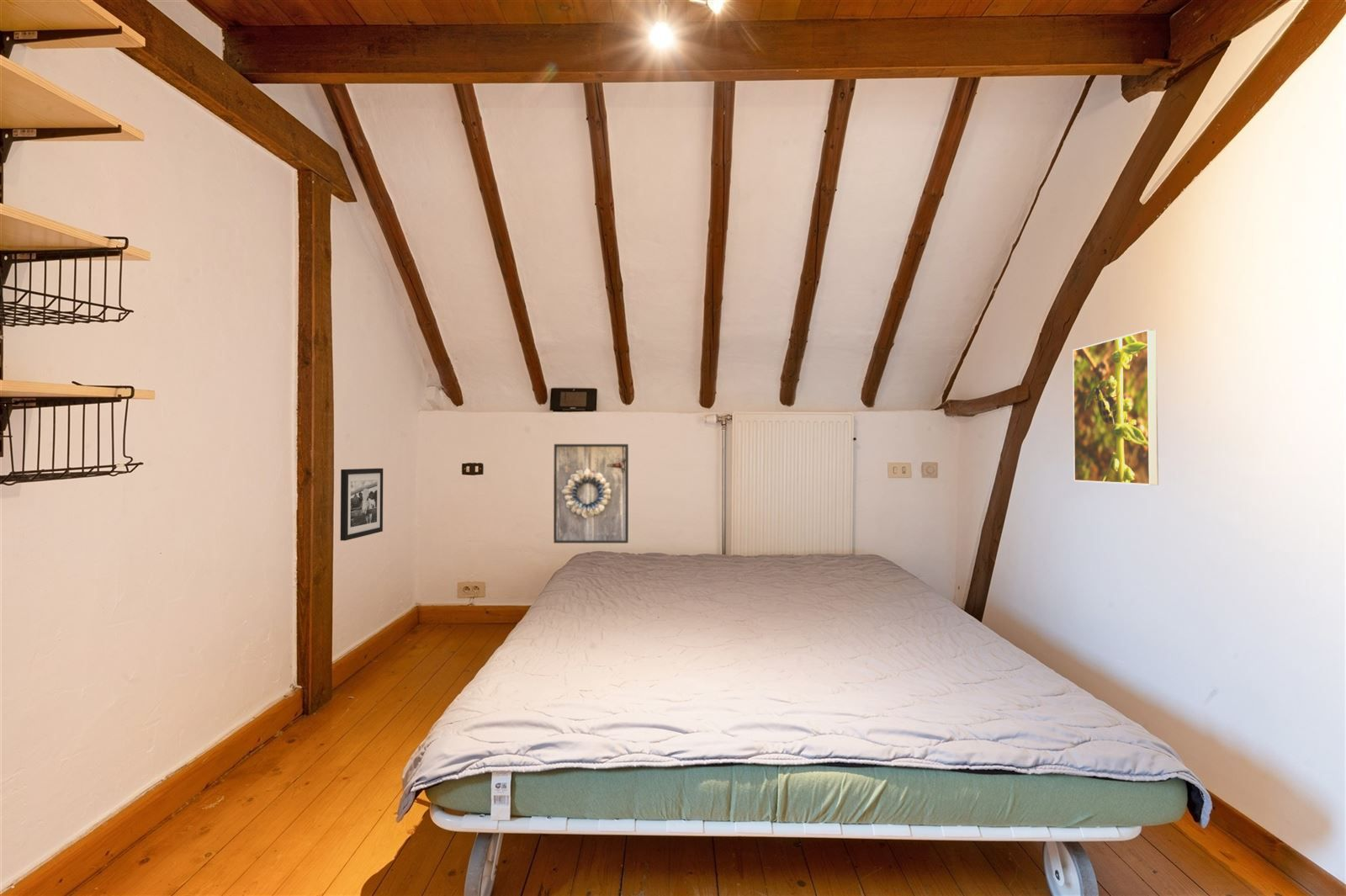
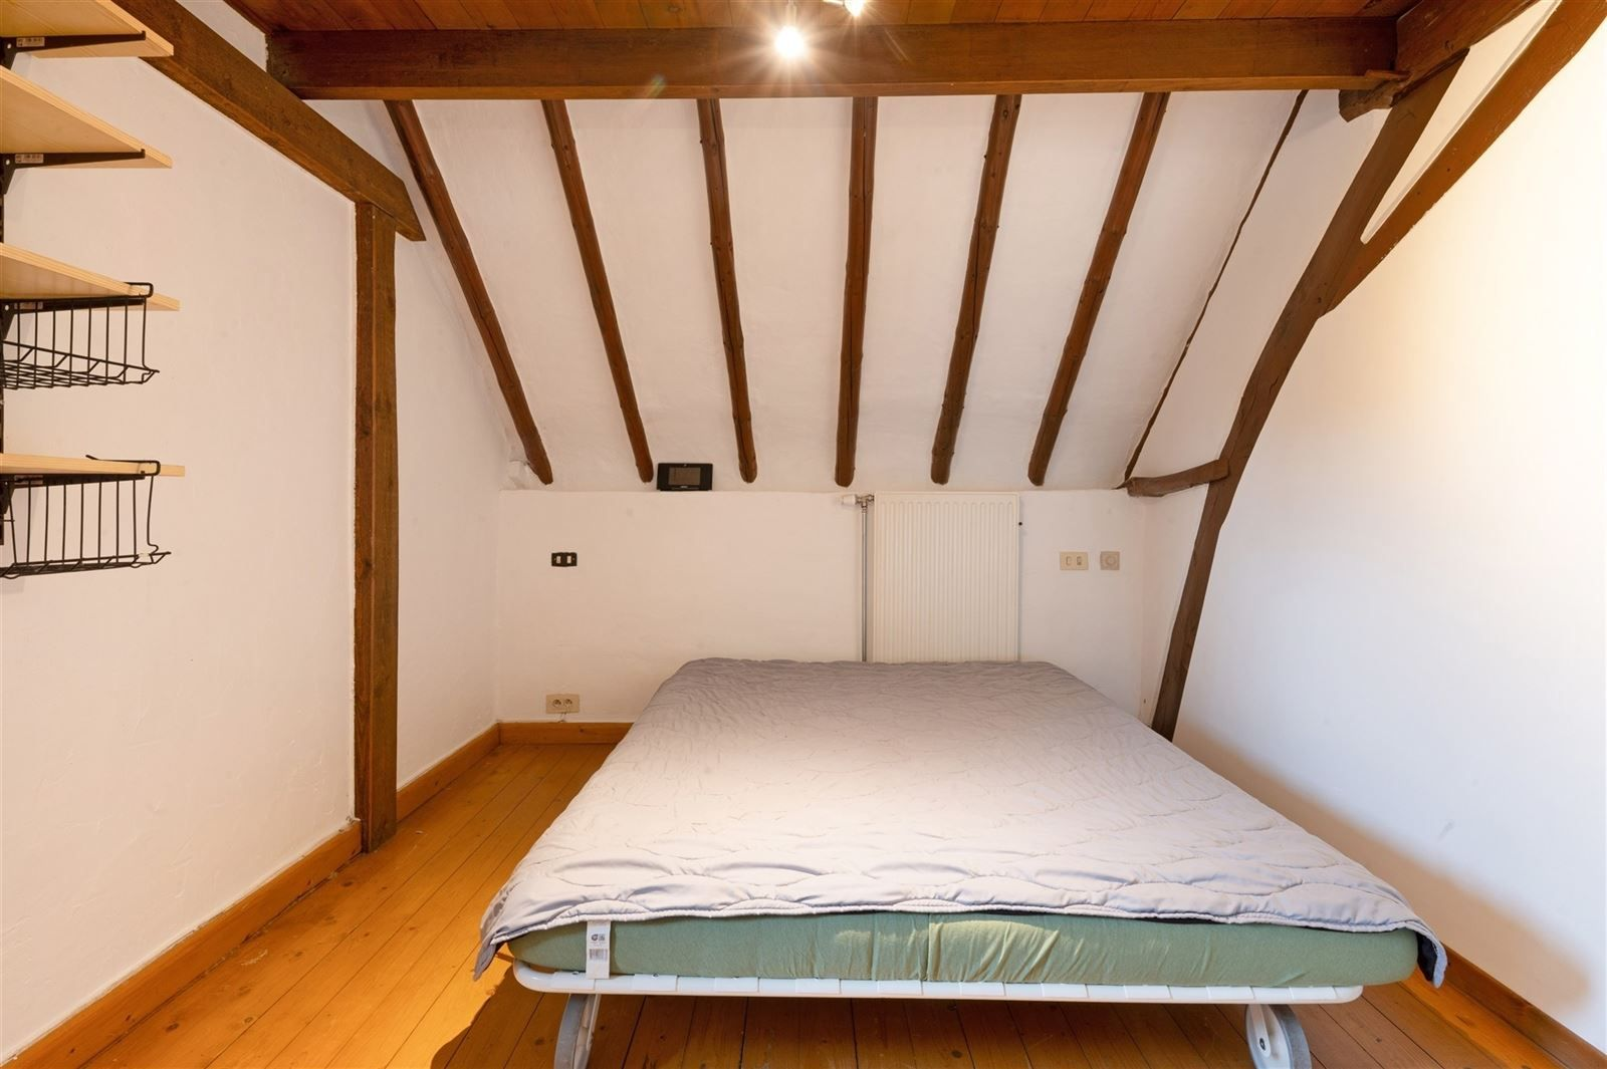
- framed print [1072,328,1159,486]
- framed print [553,443,629,544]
- picture frame [340,468,384,542]
